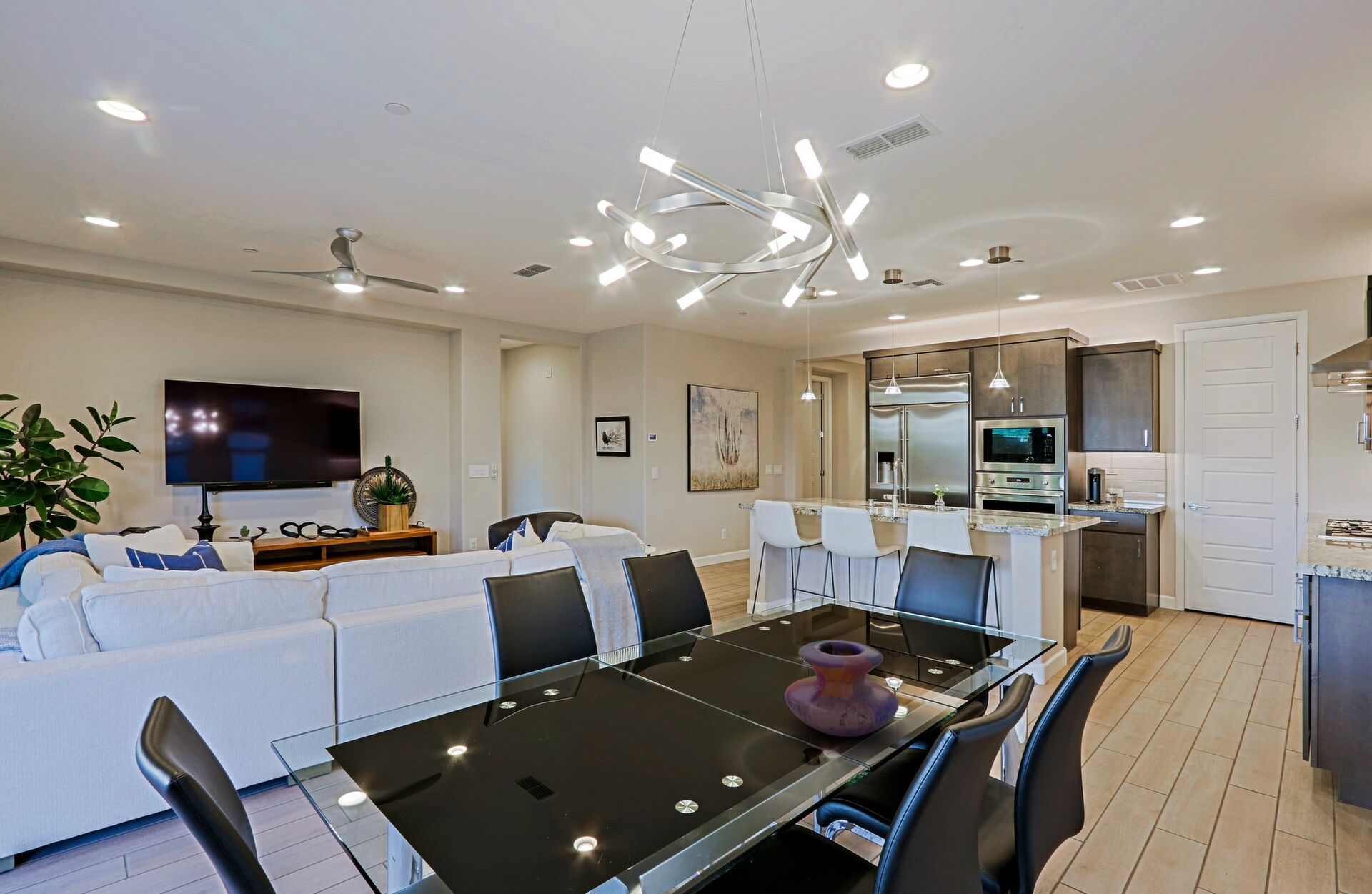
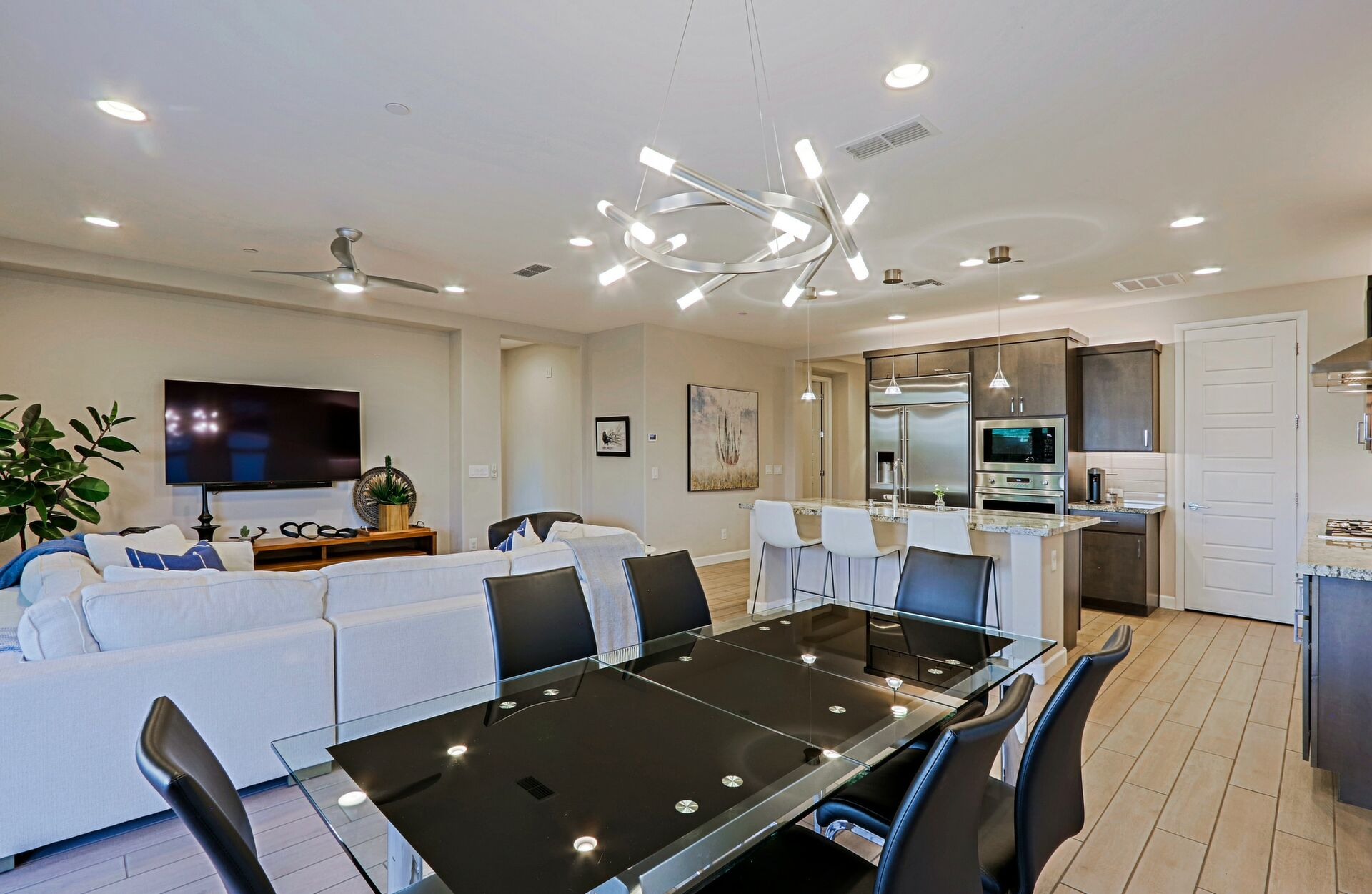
- decorative vase [784,640,899,737]
